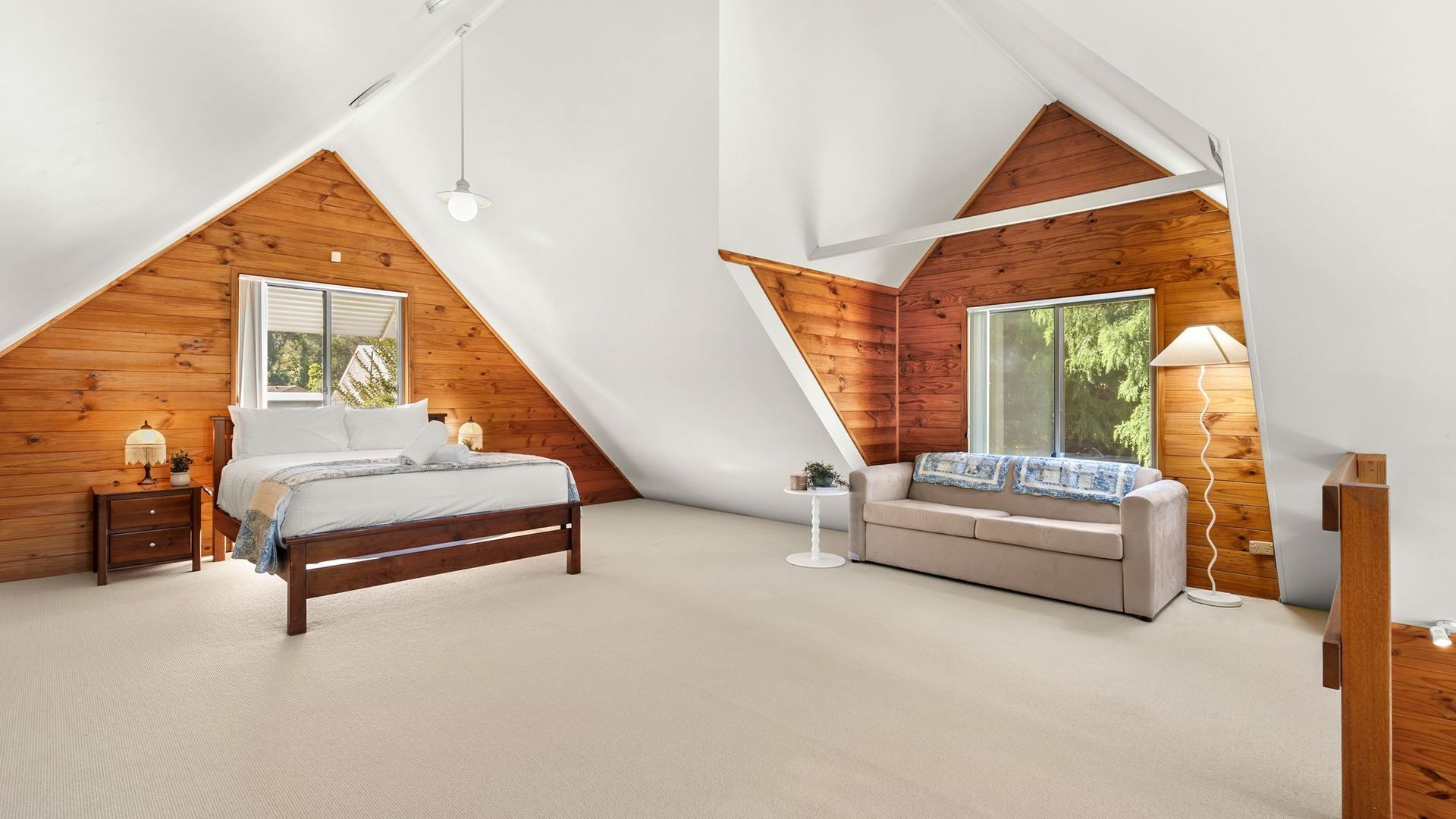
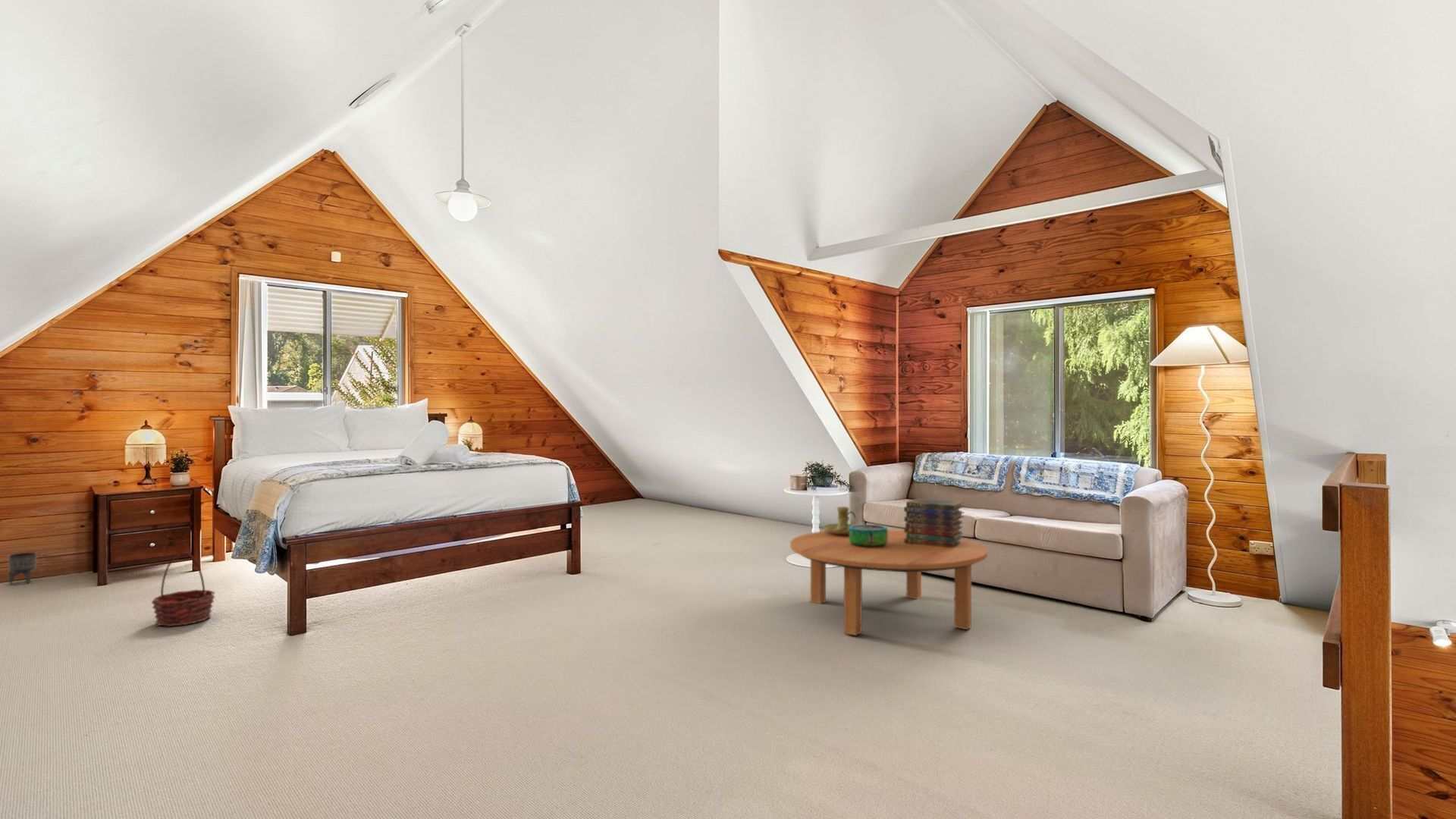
+ planter [8,551,38,585]
+ basket [151,551,216,627]
+ book stack [903,498,965,548]
+ coffee table [789,529,988,636]
+ decorative bowl [849,524,888,548]
+ candle holder [822,506,857,535]
